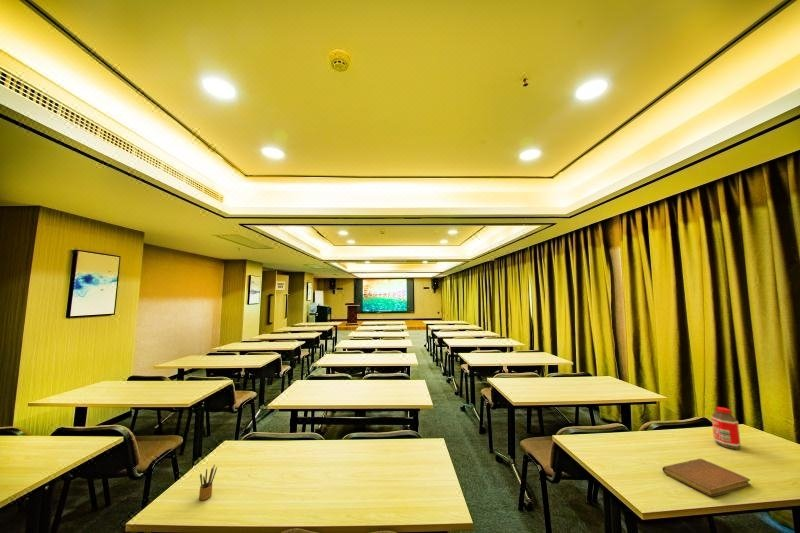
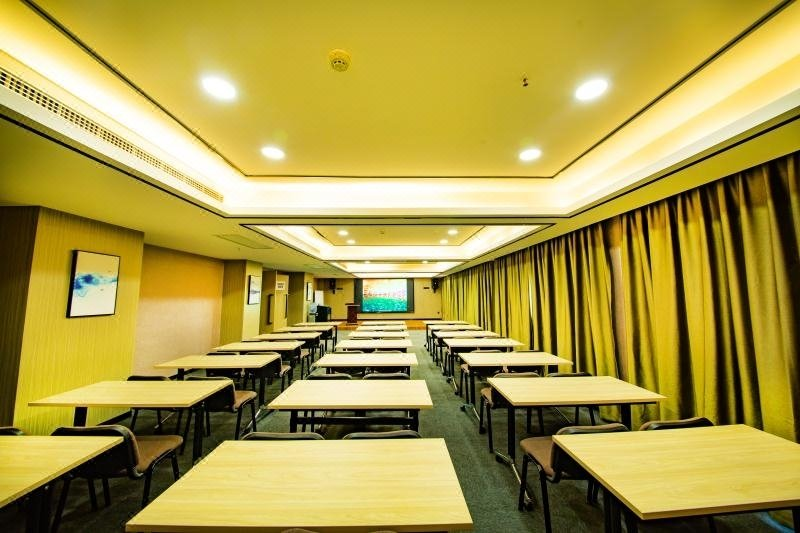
- pencil box [198,464,218,501]
- notebook [662,458,752,497]
- bottle [710,406,742,450]
